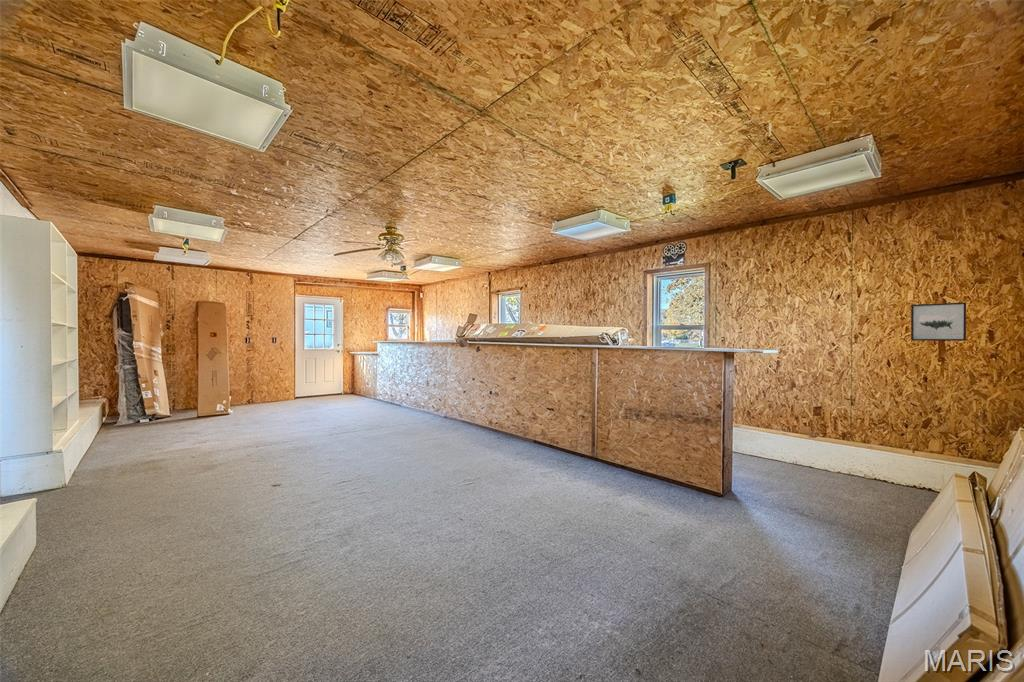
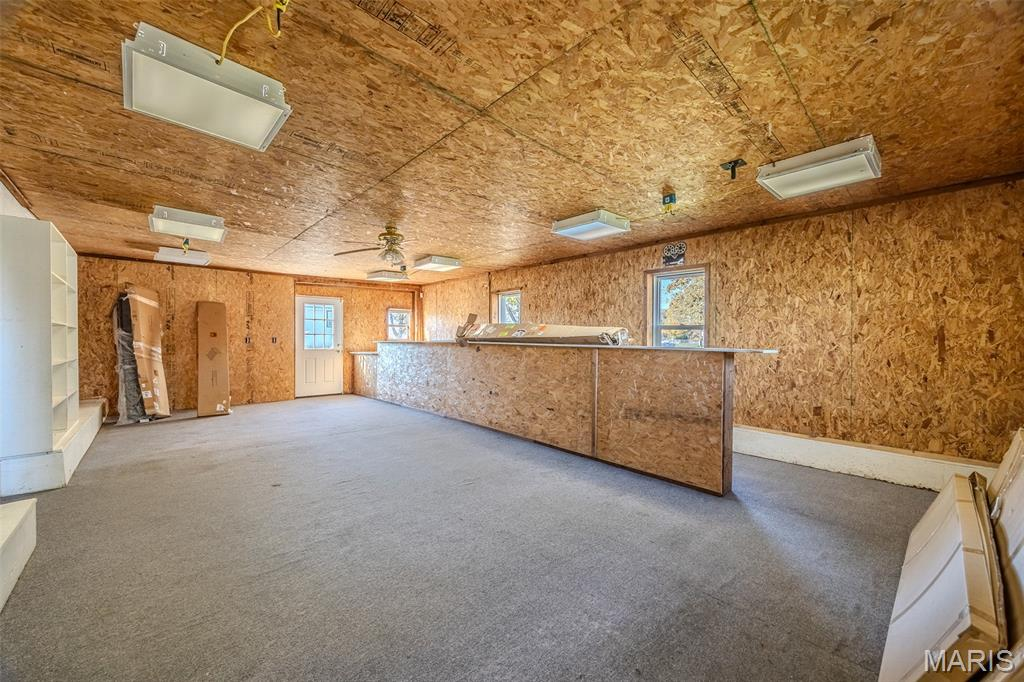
- wall art [910,301,967,342]
